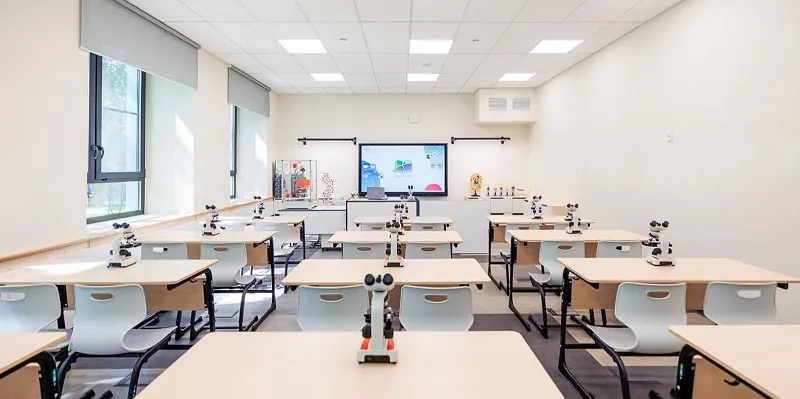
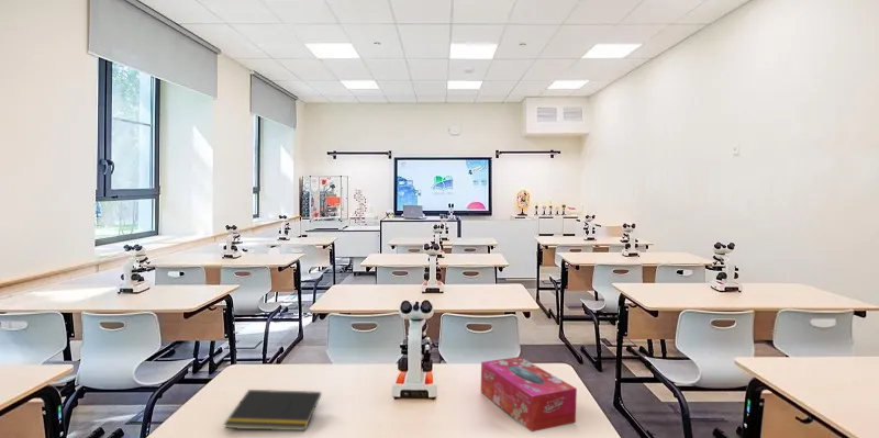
+ tissue box [480,356,578,433]
+ notepad [223,389,322,431]
